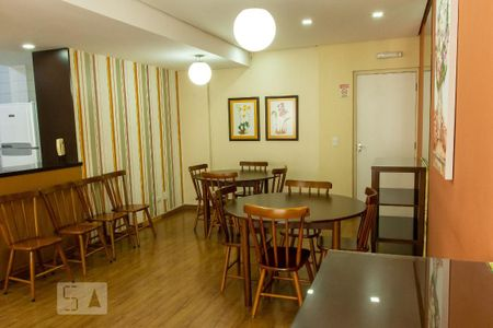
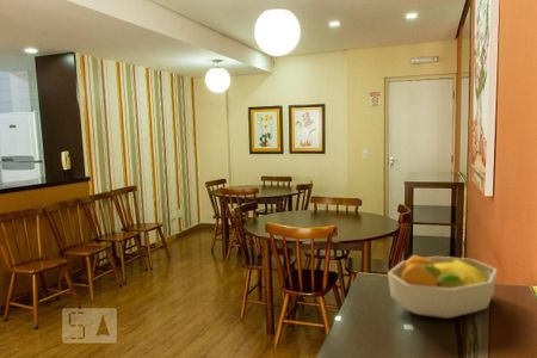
+ fruit bowl [387,254,498,320]
